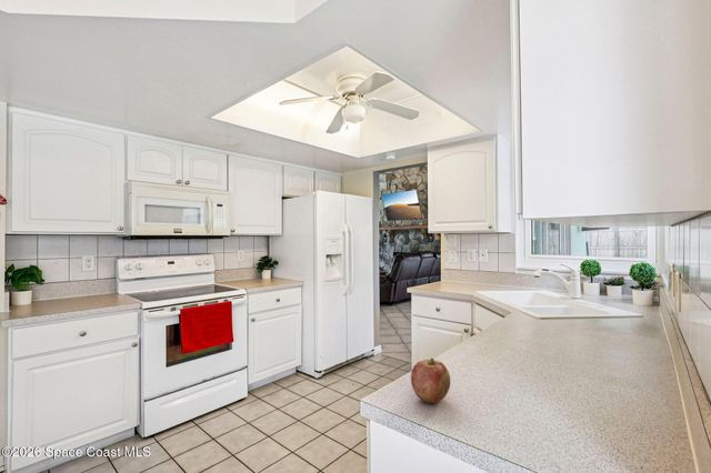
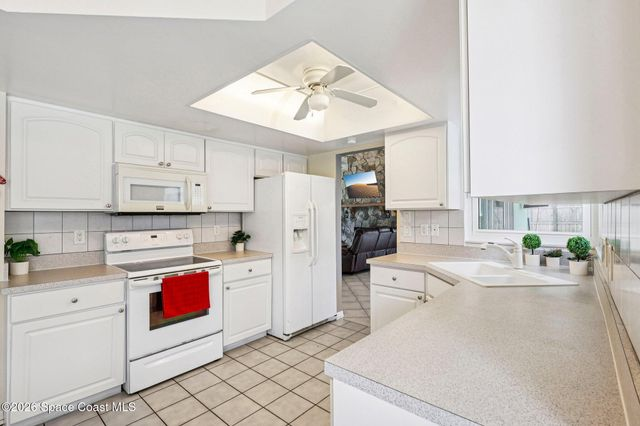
- apple [410,356,451,404]
